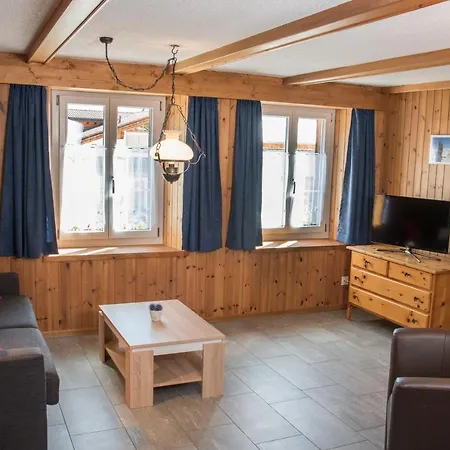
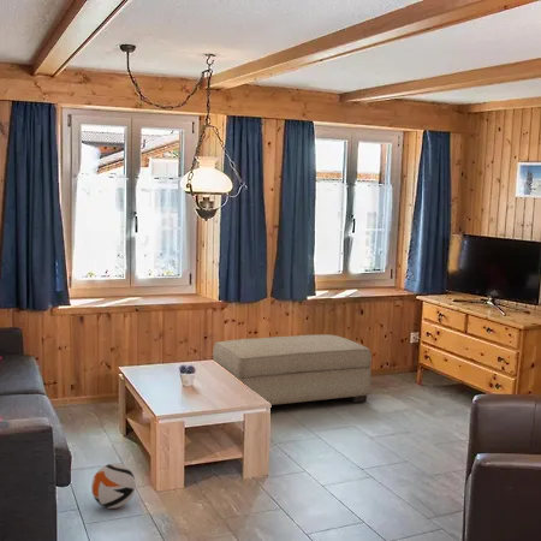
+ ottoman [212,333,373,406]
+ ball [90,463,137,510]
